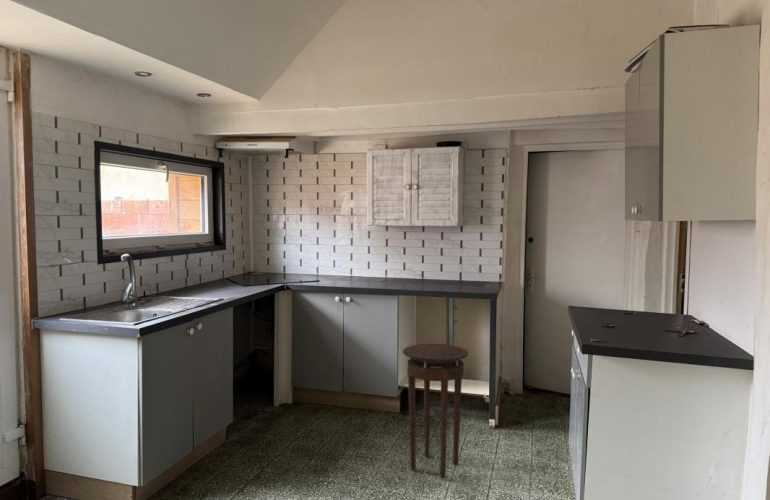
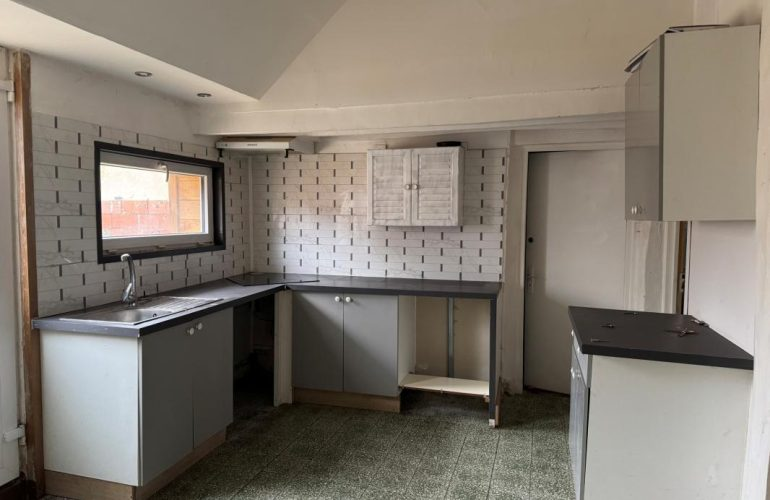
- stool [402,343,469,479]
